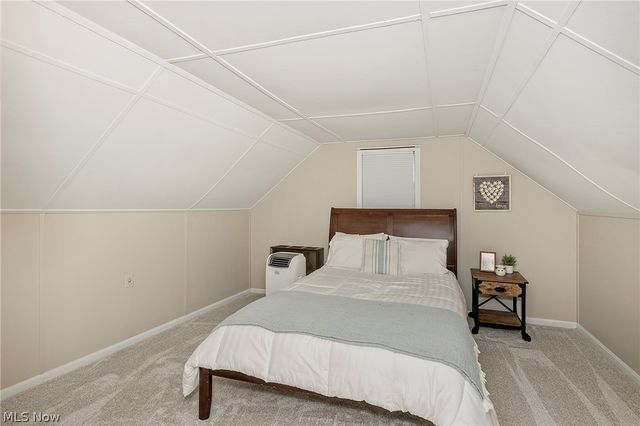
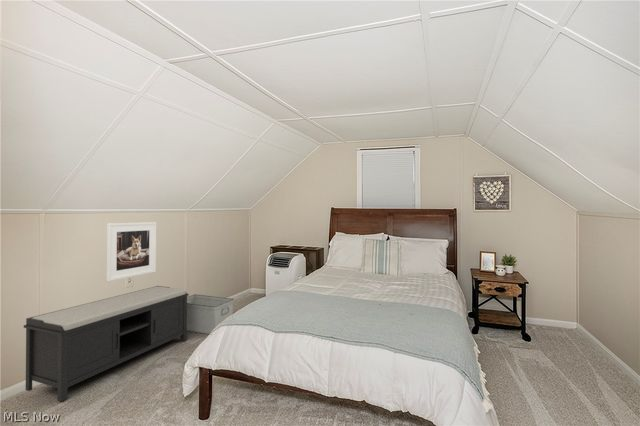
+ bench [23,285,190,402]
+ storage bin [187,293,235,335]
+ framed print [106,221,157,282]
